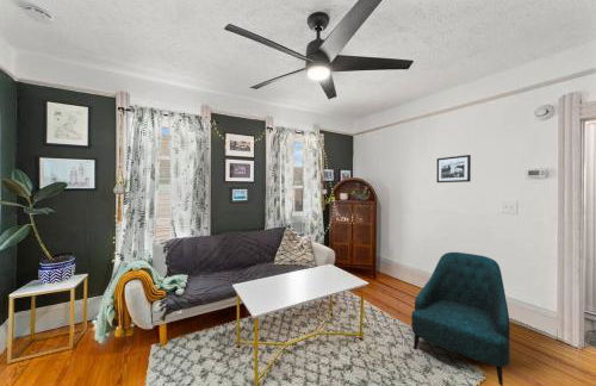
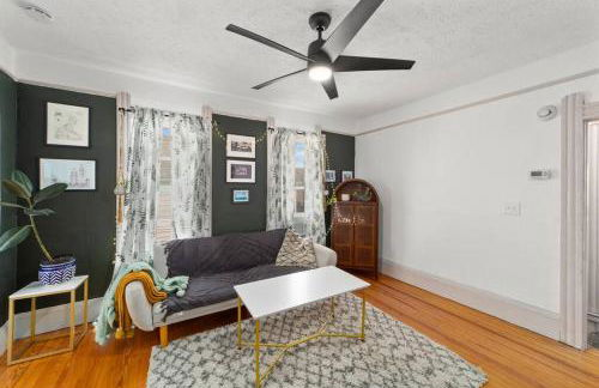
- armchair [410,251,511,386]
- picture frame [435,154,472,183]
